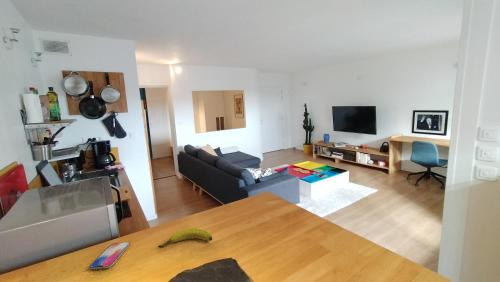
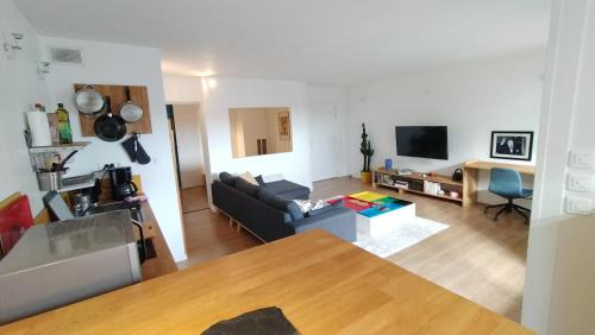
- banana [157,227,213,249]
- smartphone [89,241,131,270]
